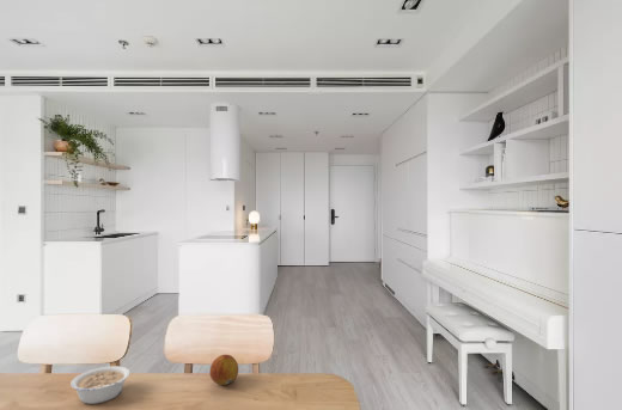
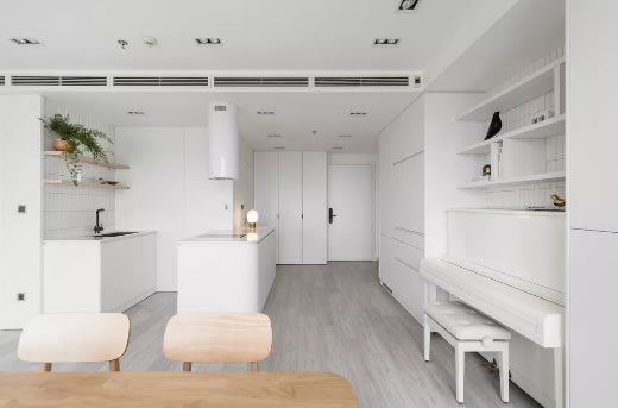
- legume [69,365,132,405]
- fruit [208,354,239,386]
